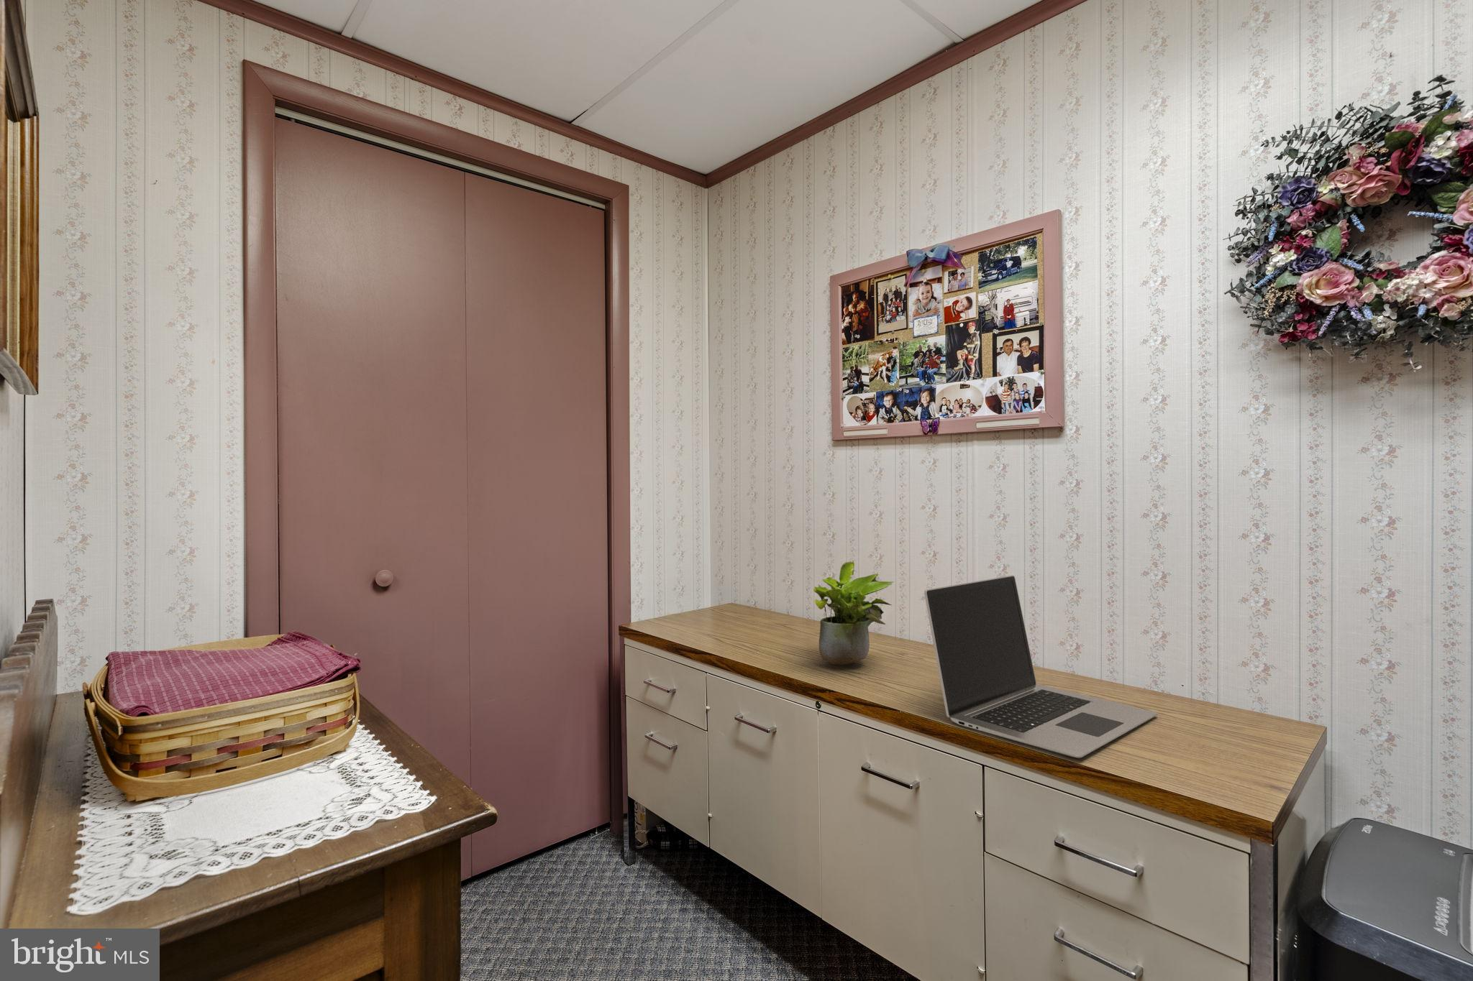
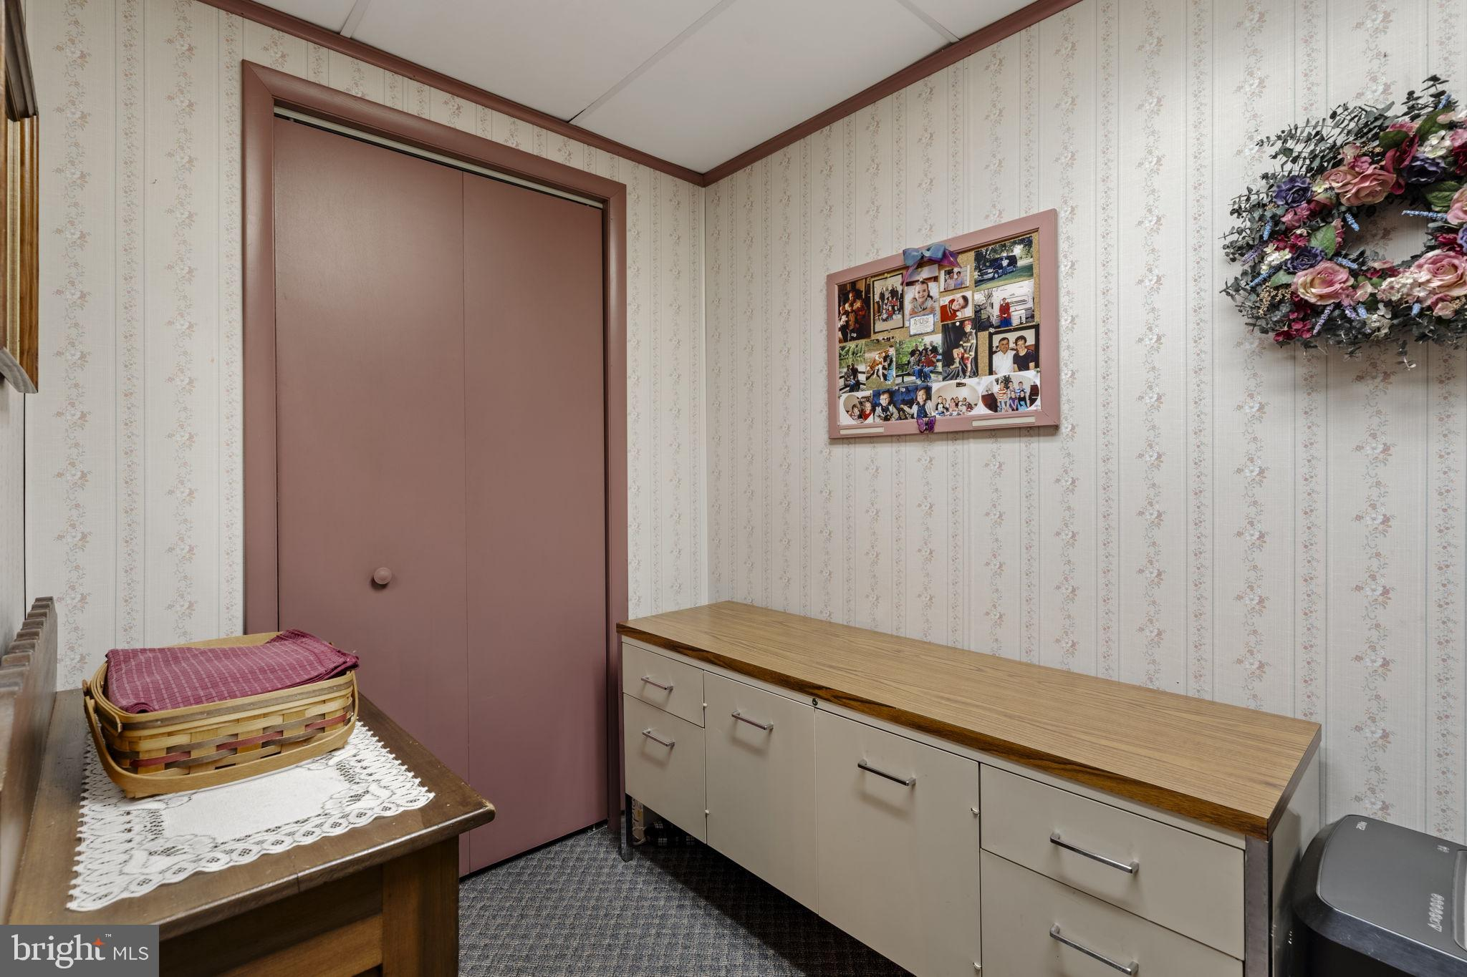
- potted plant [813,562,895,666]
- laptop [923,575,1158,759]
